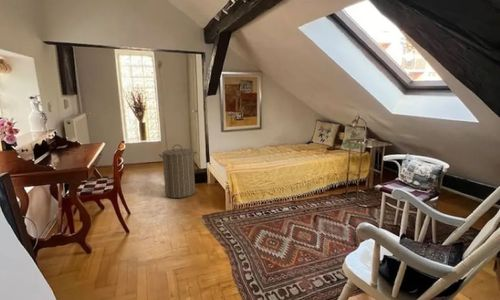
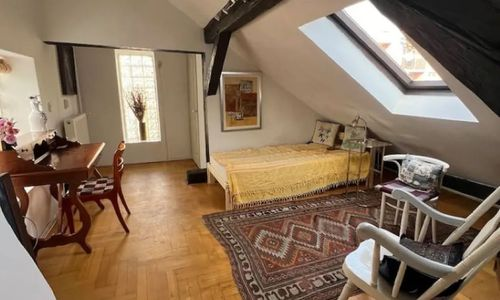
- laundry hamper [158,144,198,199]
